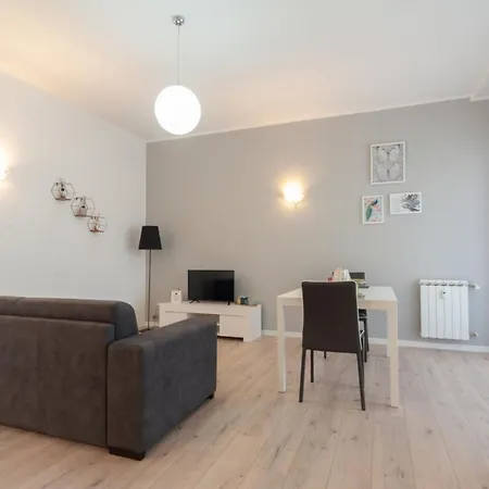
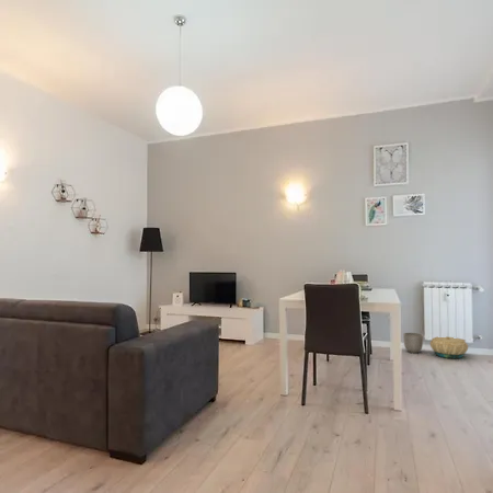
+ planter [402,332,424,354]
+ basket [429,335,469,359]
